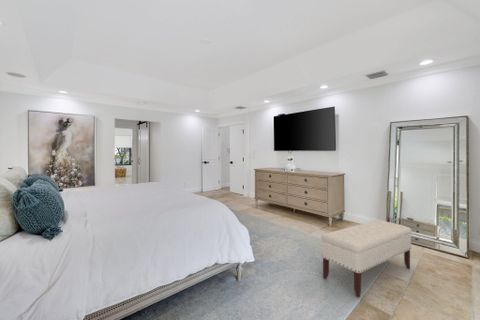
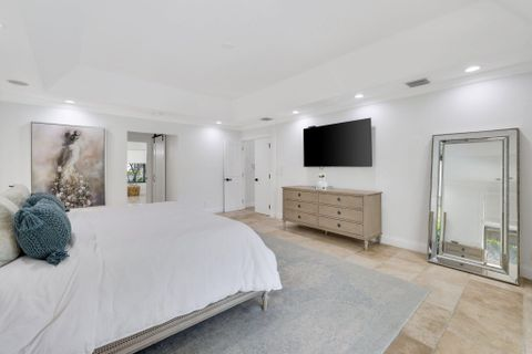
- bench [320,219,413,298]
